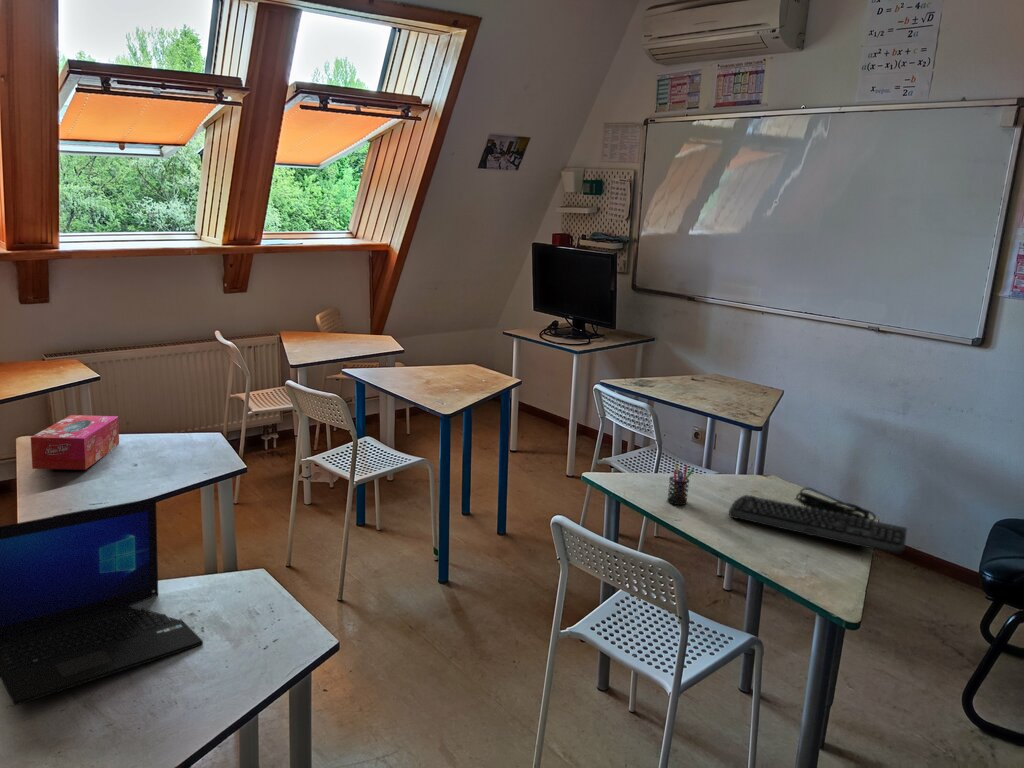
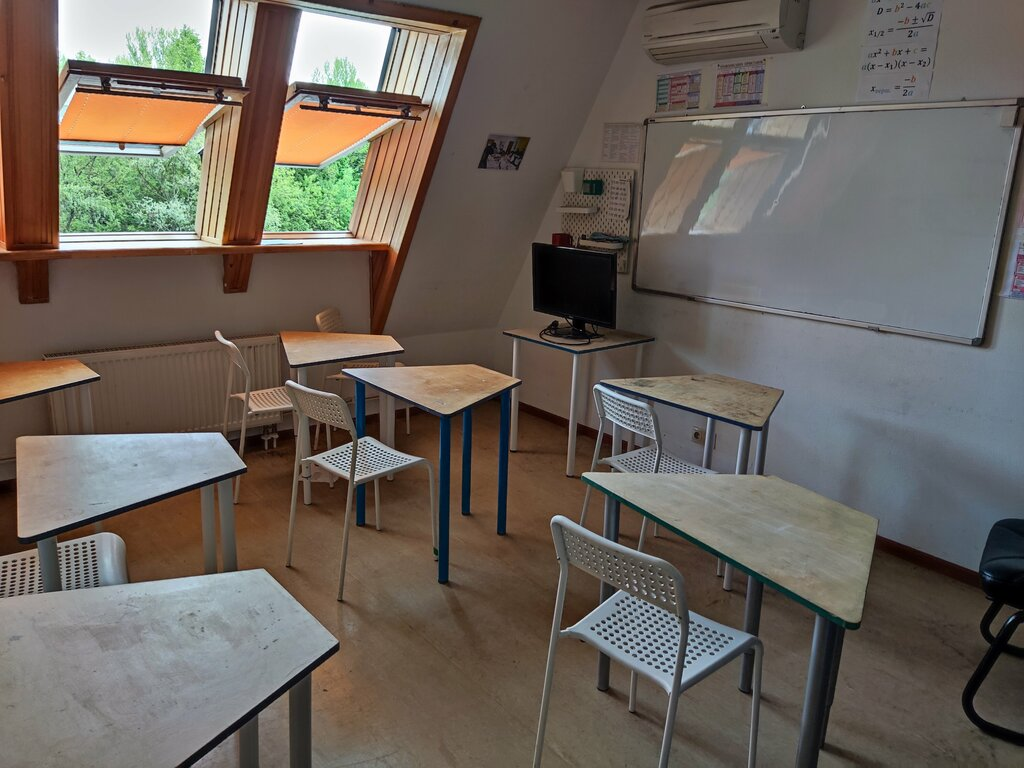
- tissue box [30,414,120,471]
- pen holder [666,462,695,506]
- keyboard [728,487,908,555]
- laptop [0,497,204,706]
